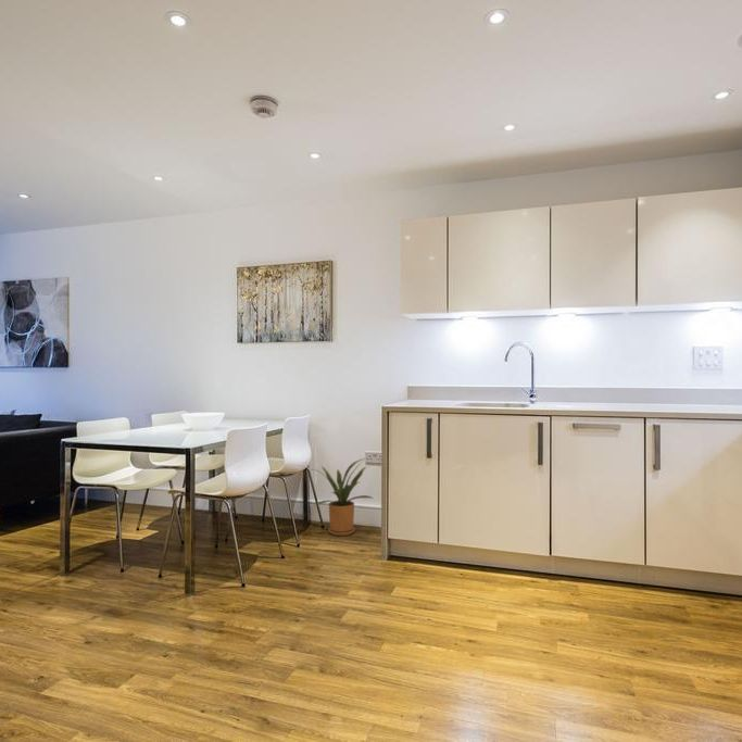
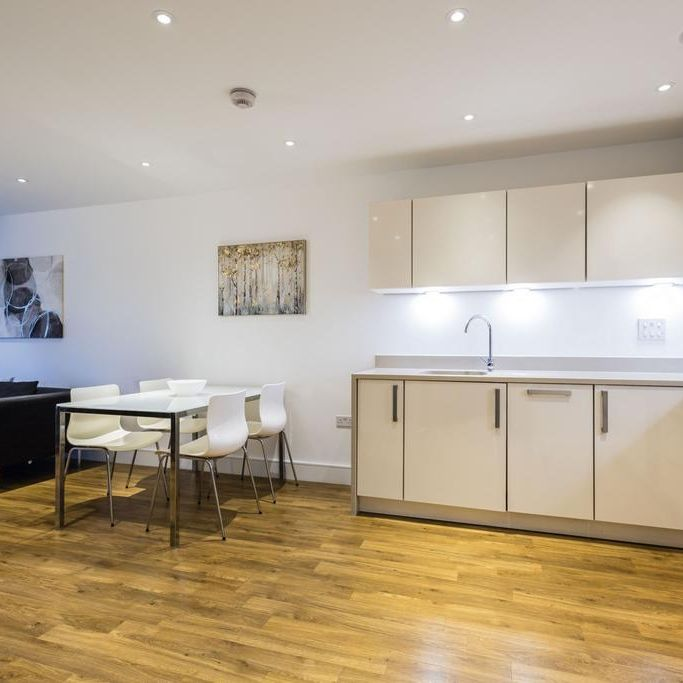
- house plant [312,457,375,537]
